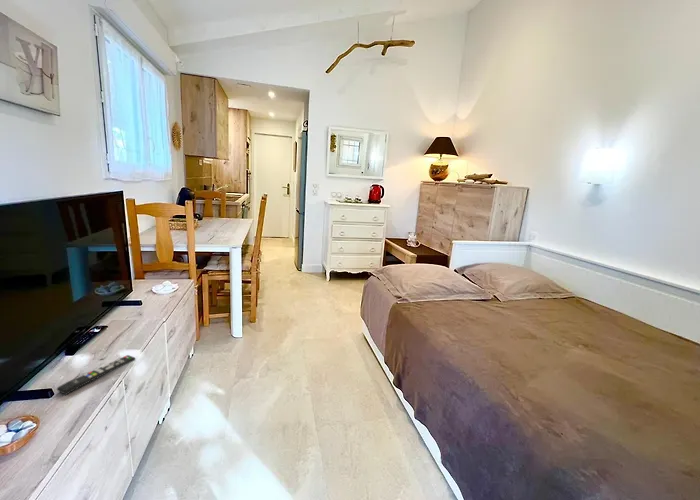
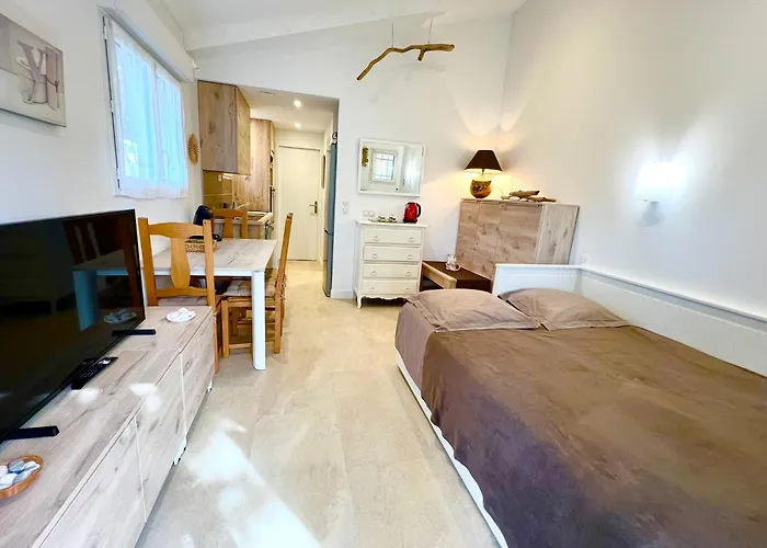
- remote control [55,354,137,396]
